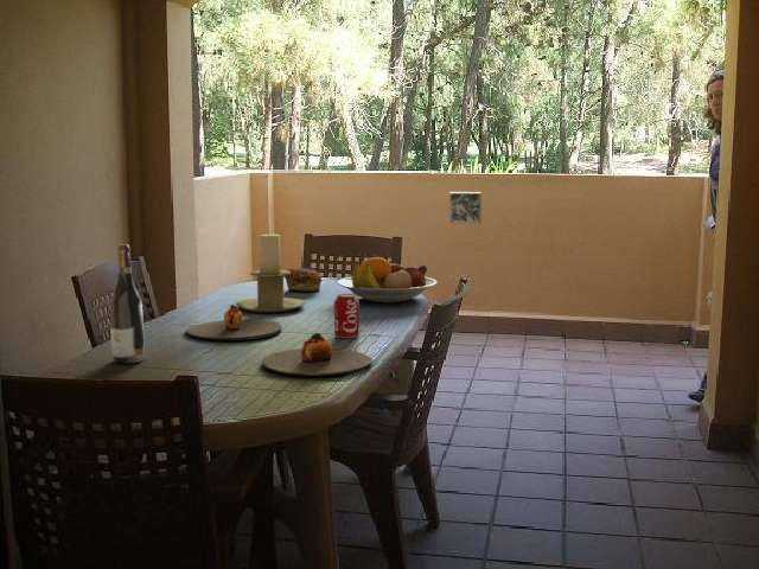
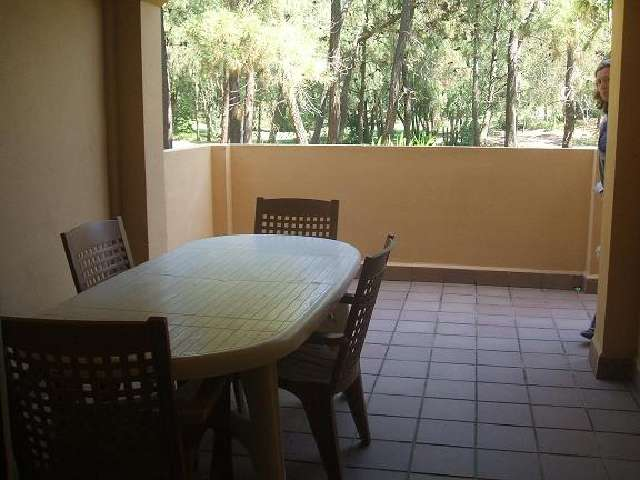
- beverage can [333,293,361,339]
- plate [185,303,282,341]
- plate [261,332,374,377]
- wine bottle [109,243,146,365]
- fruit bowl [337,256,438,303]
- bread [283,267,323,293]
- candle holder [235,234,307,314]
- decorative tile [448,191,483,225]
